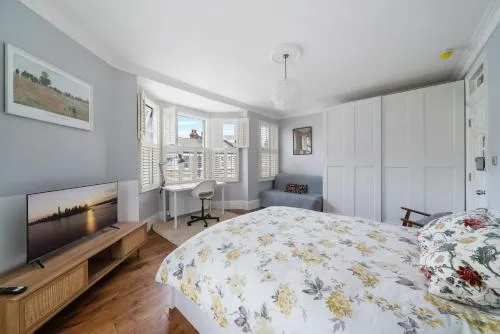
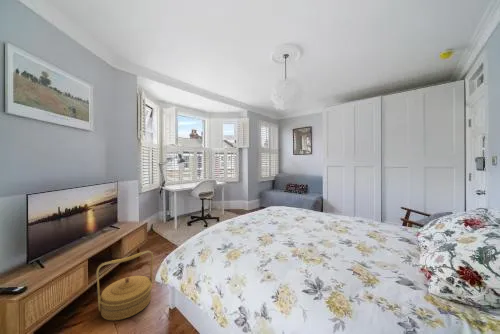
+ woven basket [95,250,154,321]
